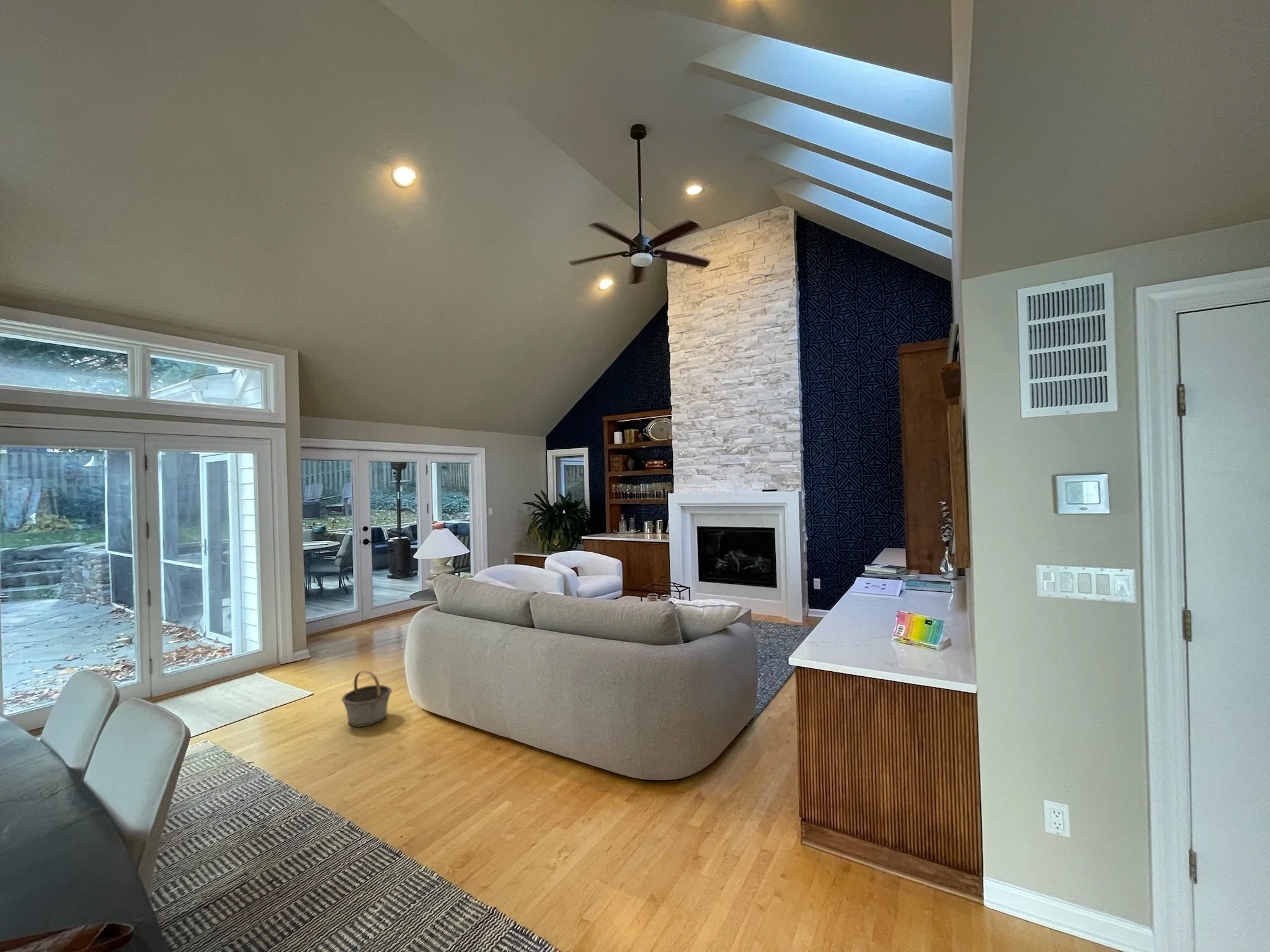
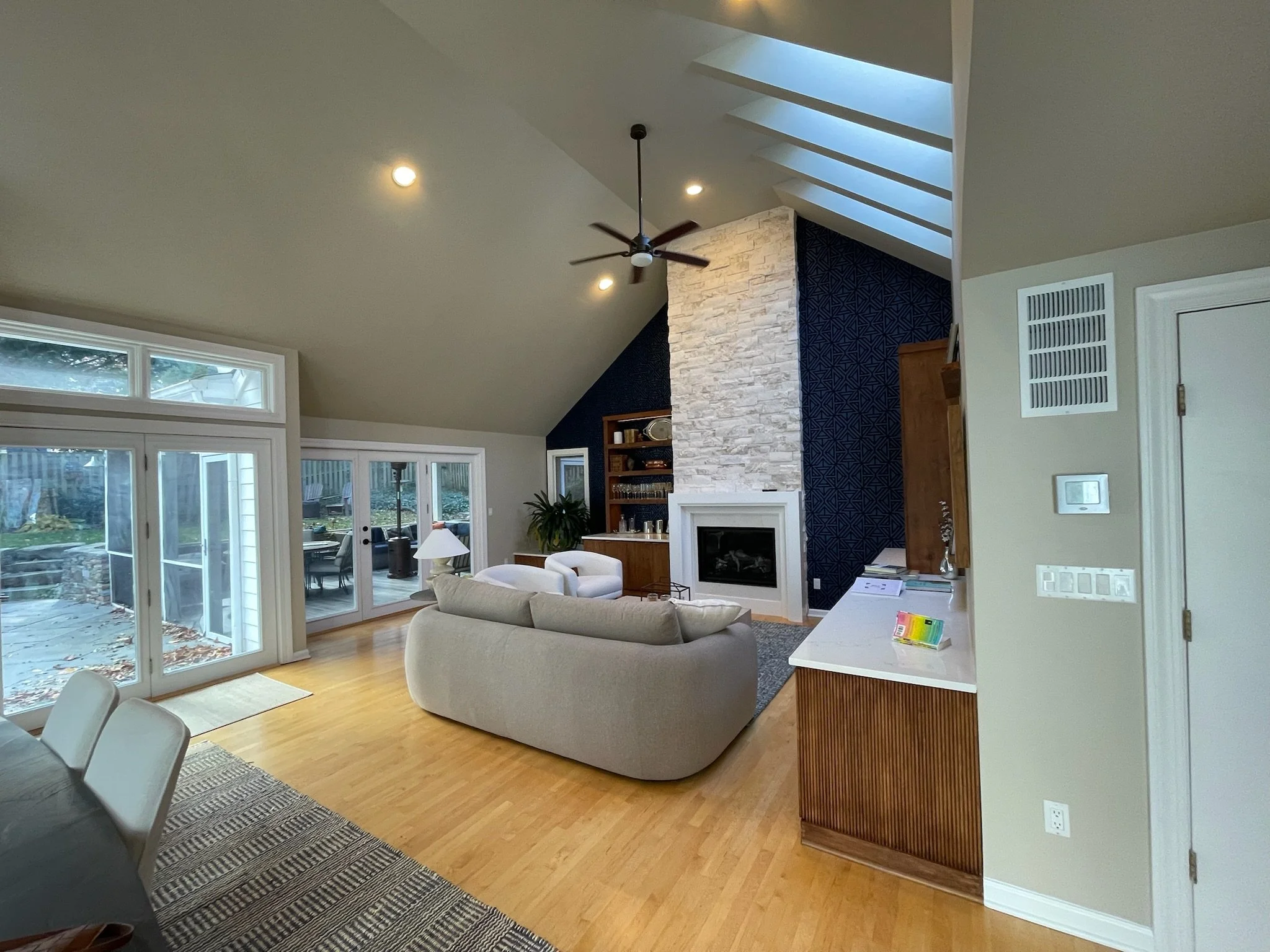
- basket [341,670,393,728]
